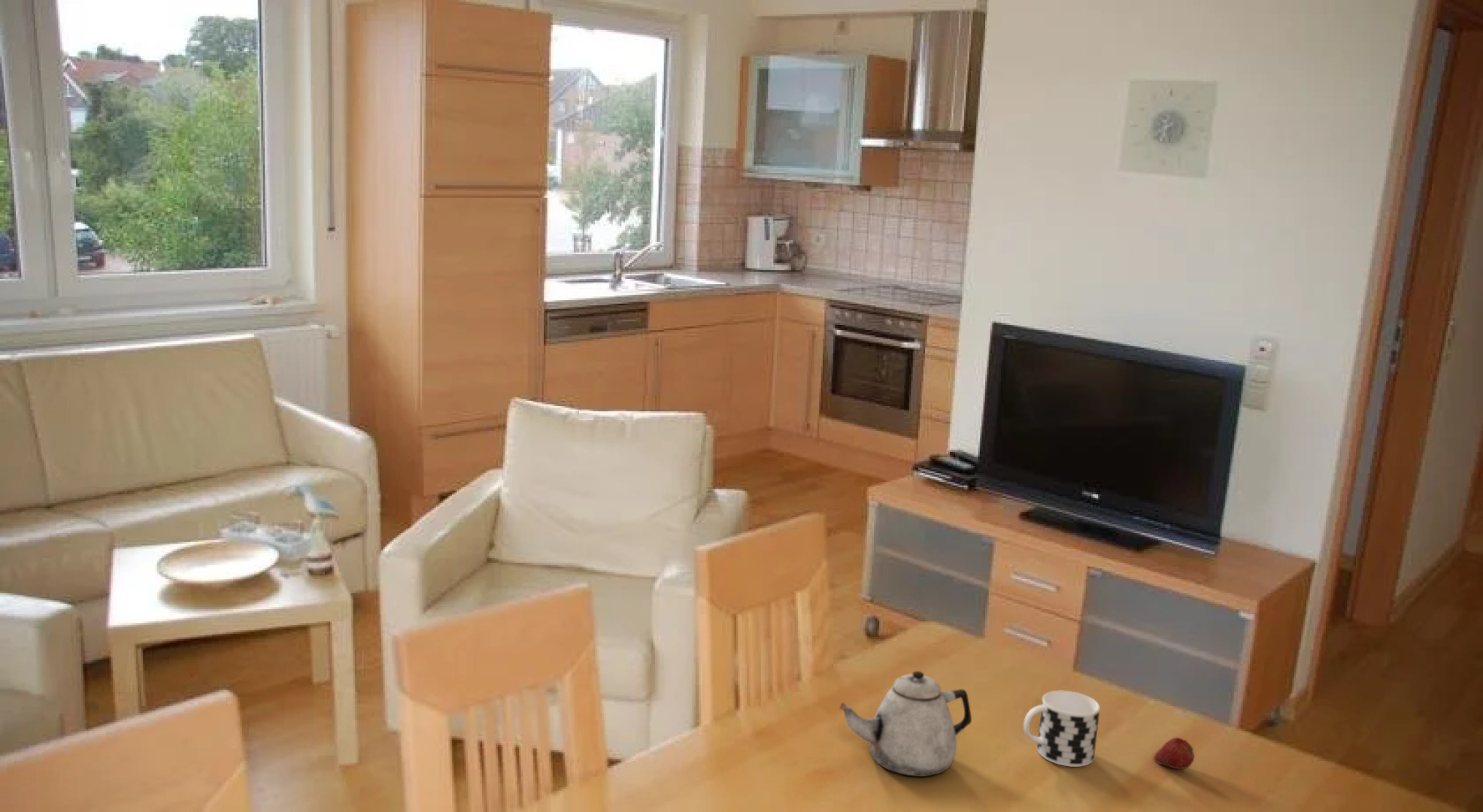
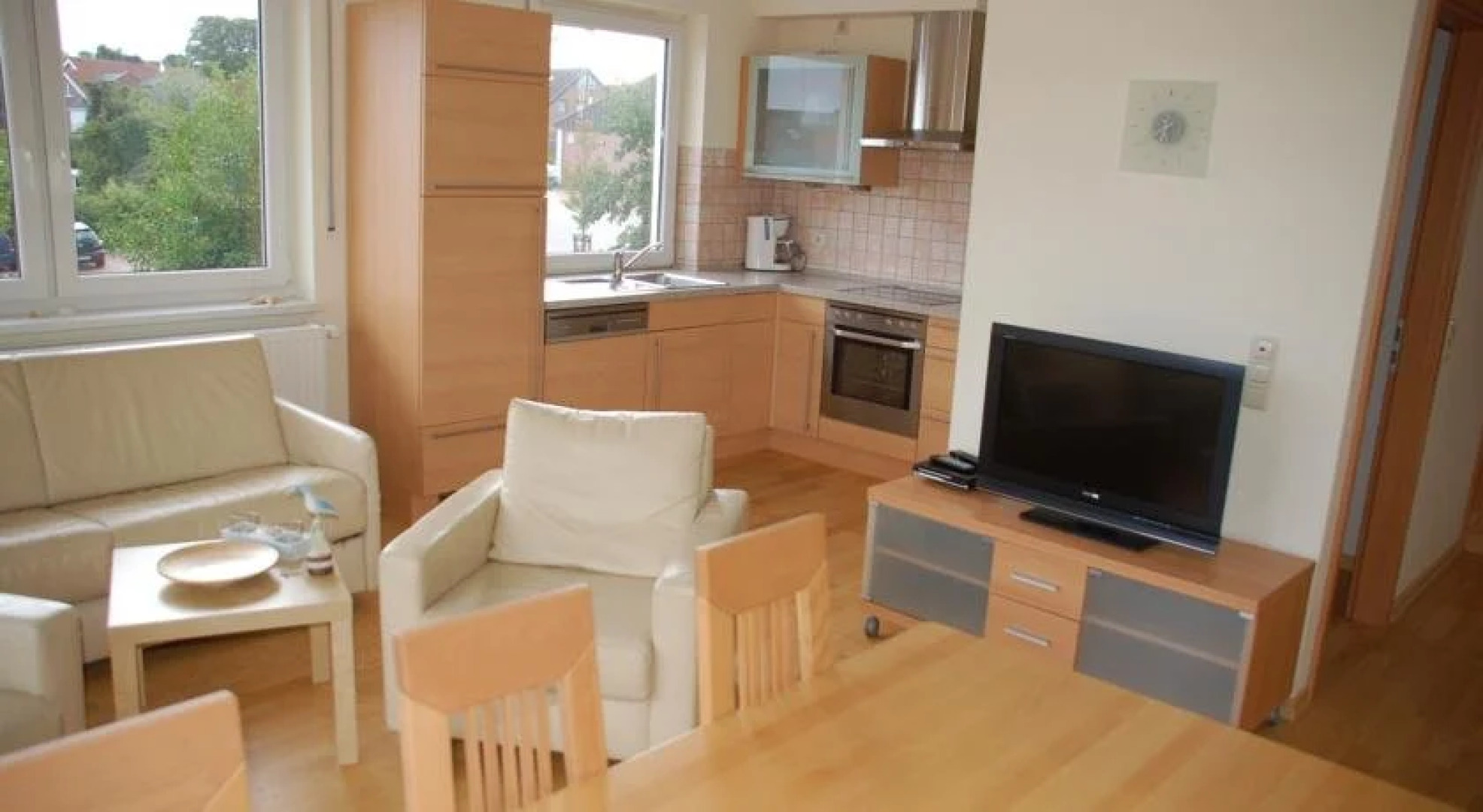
- cup [1023,690,1101,768]
- fruit [1154,737,1195,770]
- teapot [839,671,972,777]
